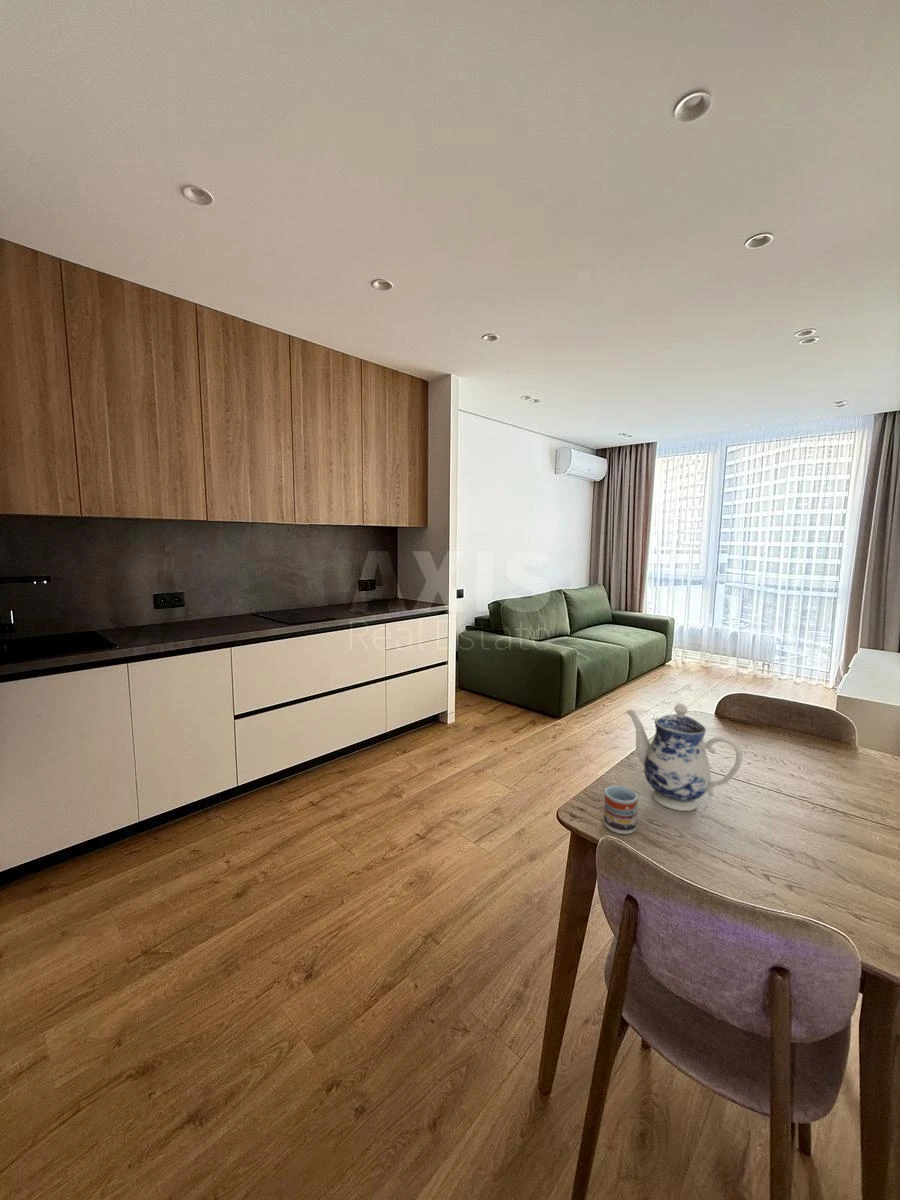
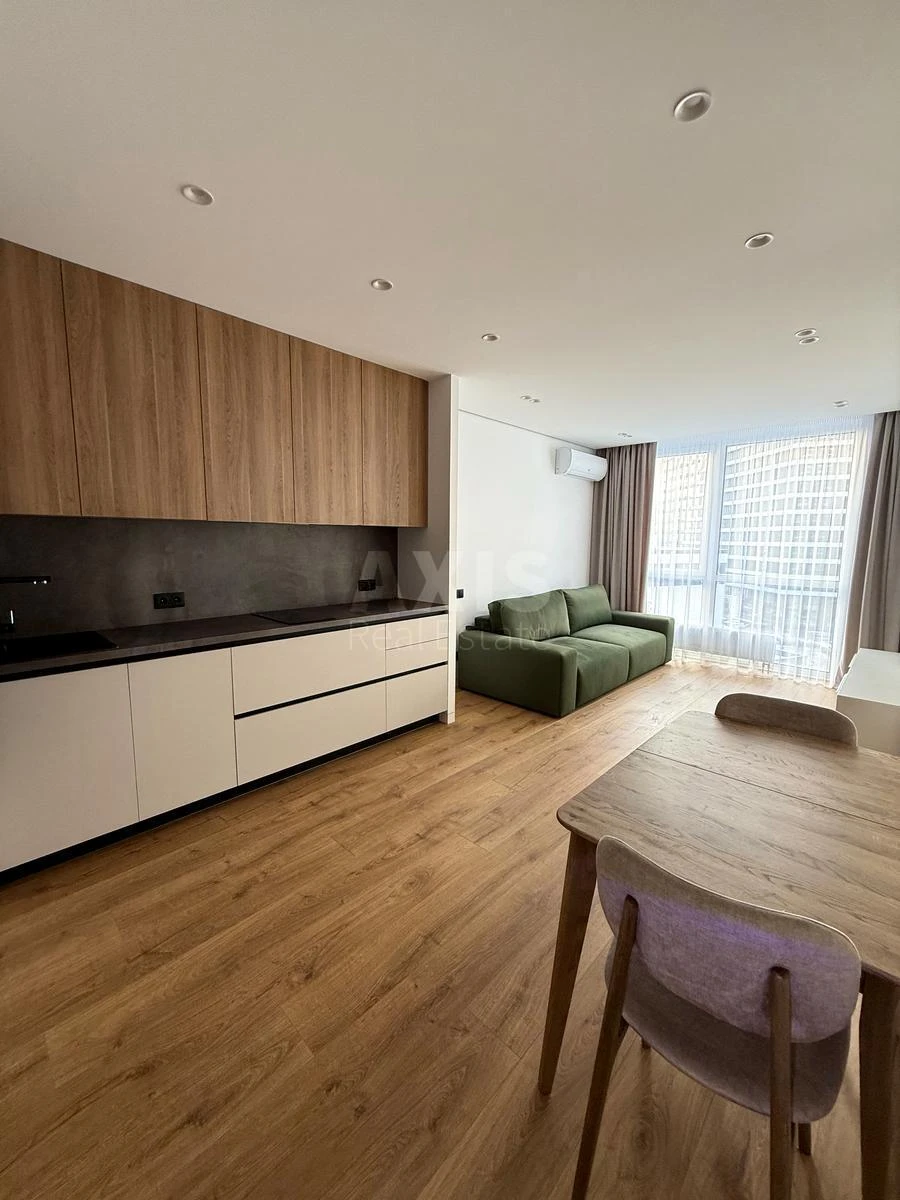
- teapot [625,702,743,812]
- cup [603,784,639,835]
